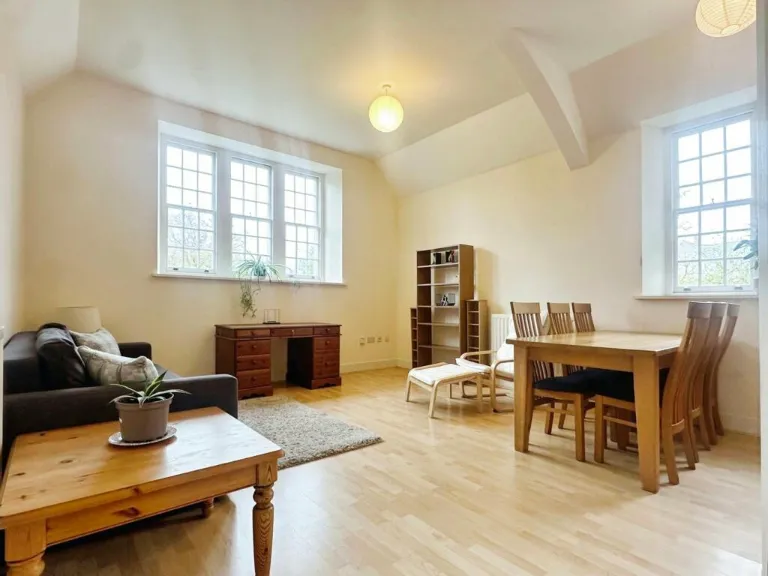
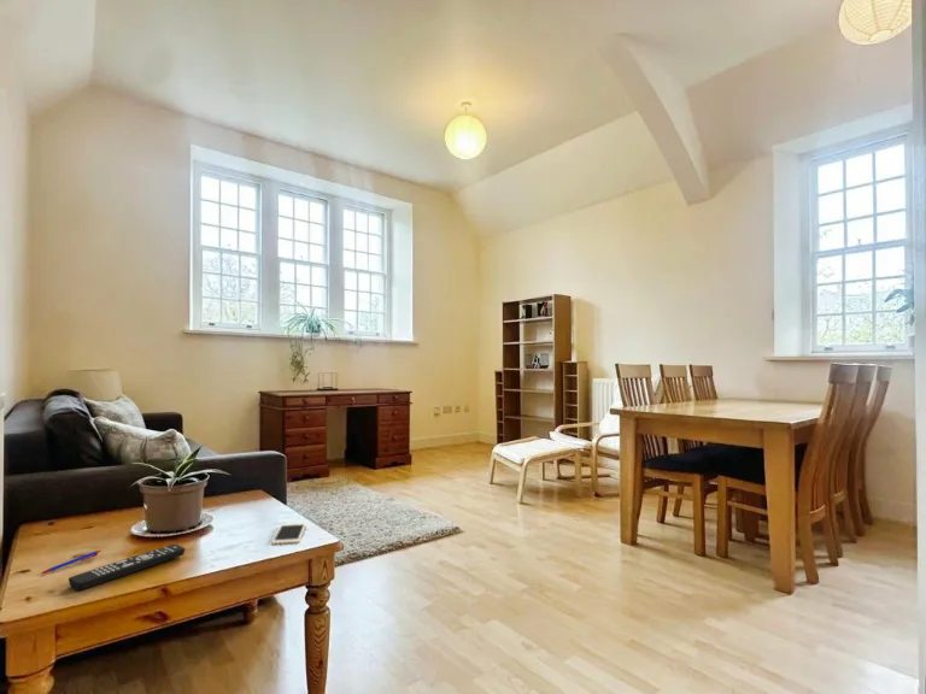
+ remote control [68,543,186,592]
+ cell phone [271,522,307,546]
+ pen [40,549,102,575]
